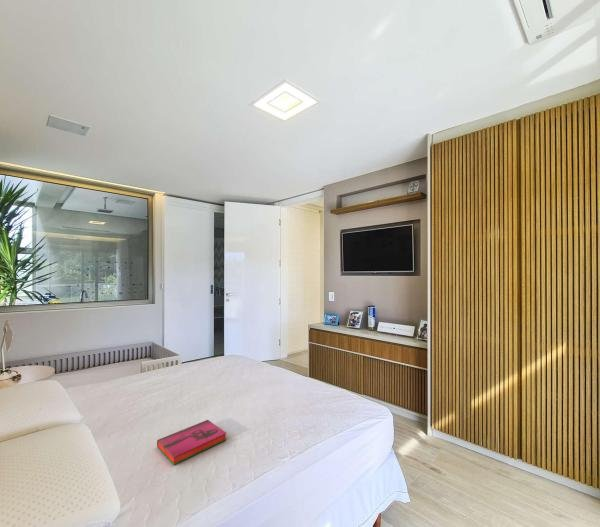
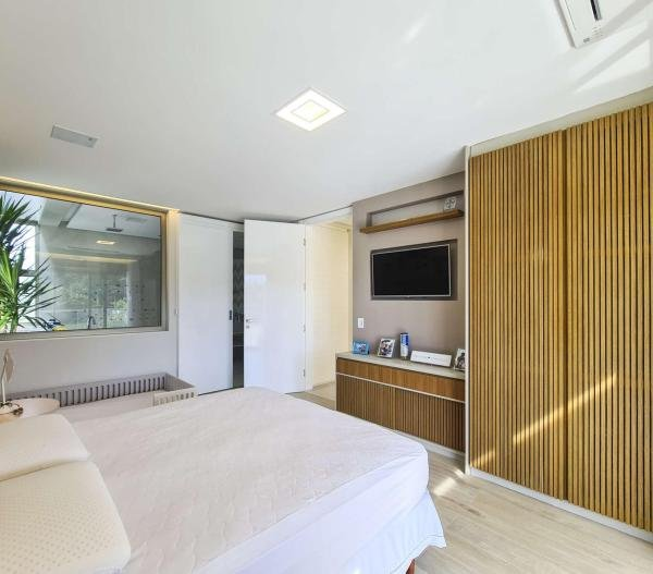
- hardback book [156,419,228,466]
